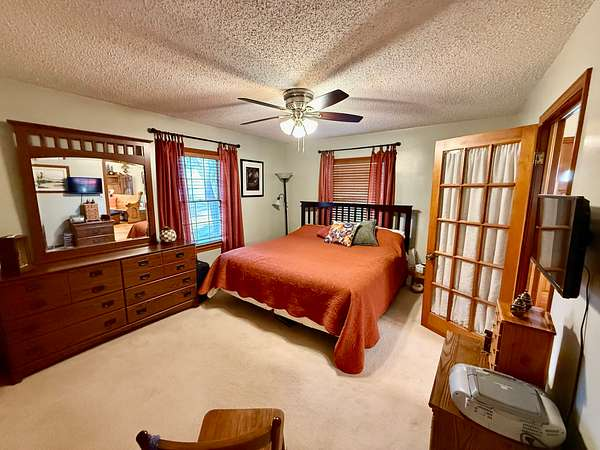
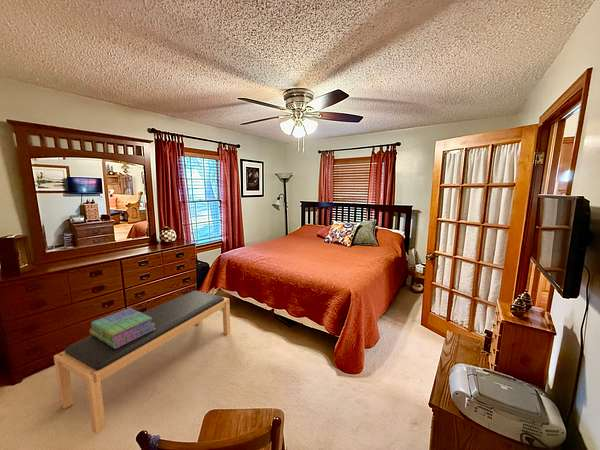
+ bench [53,290,231,435]
+ stack of books [89,307,155,348]
